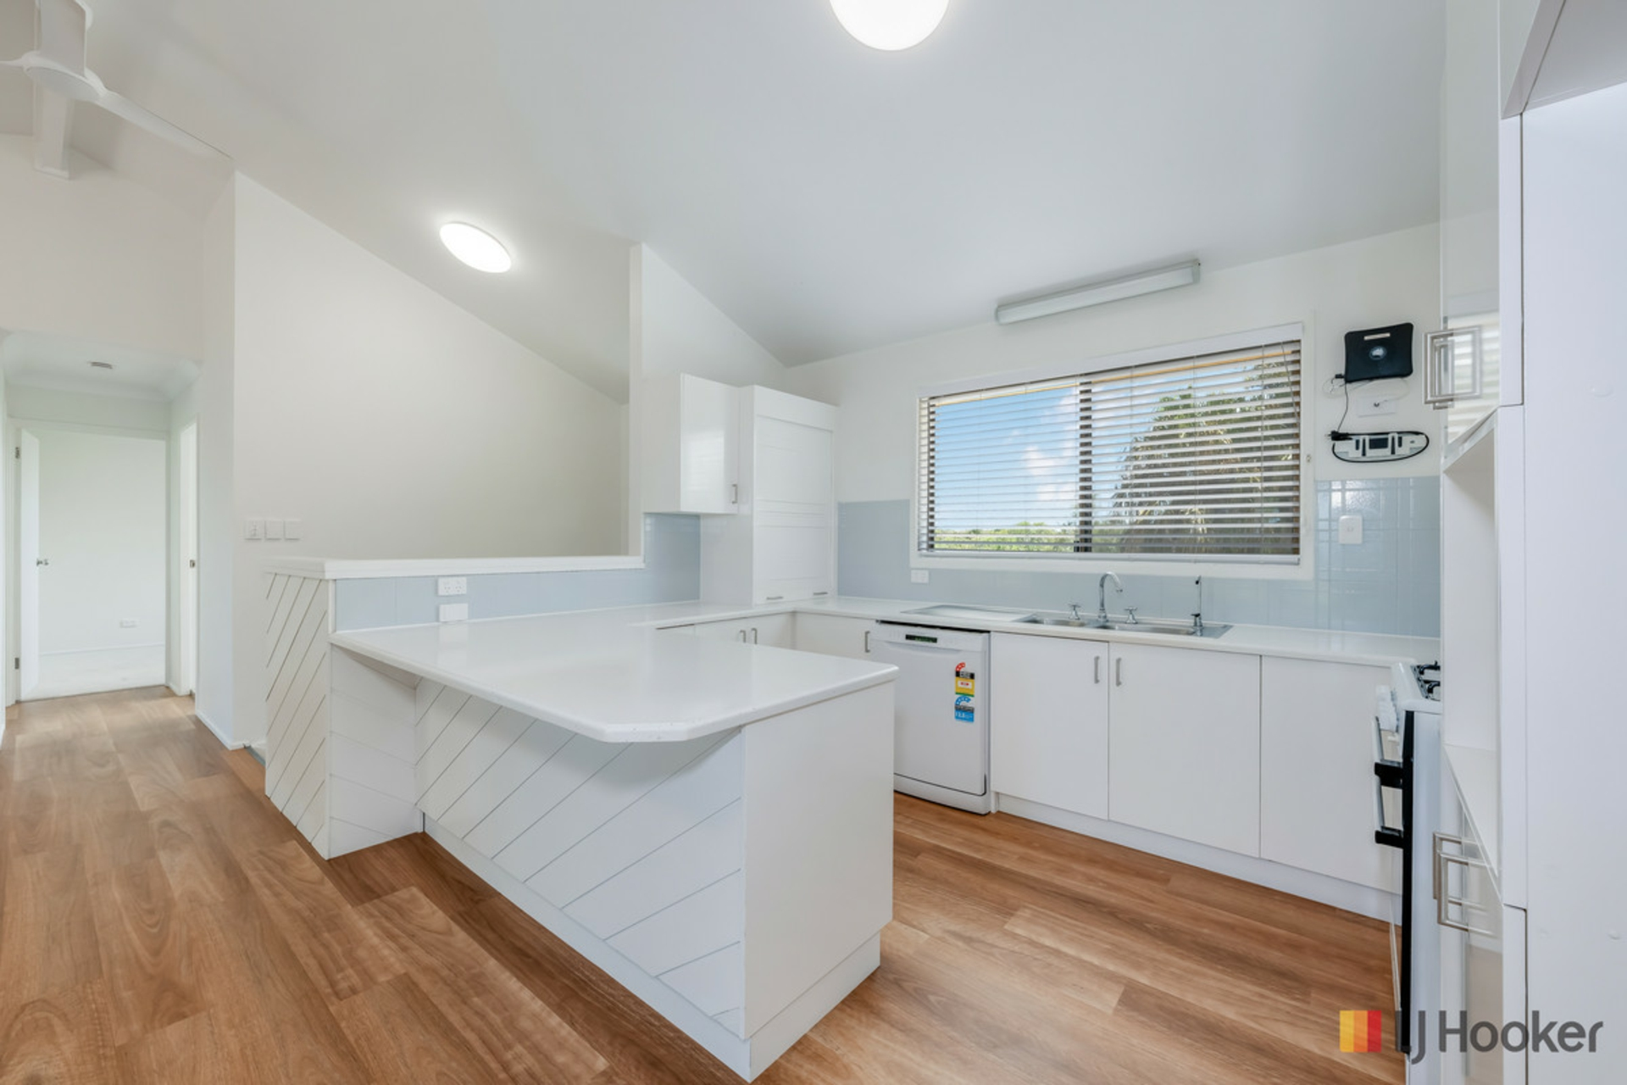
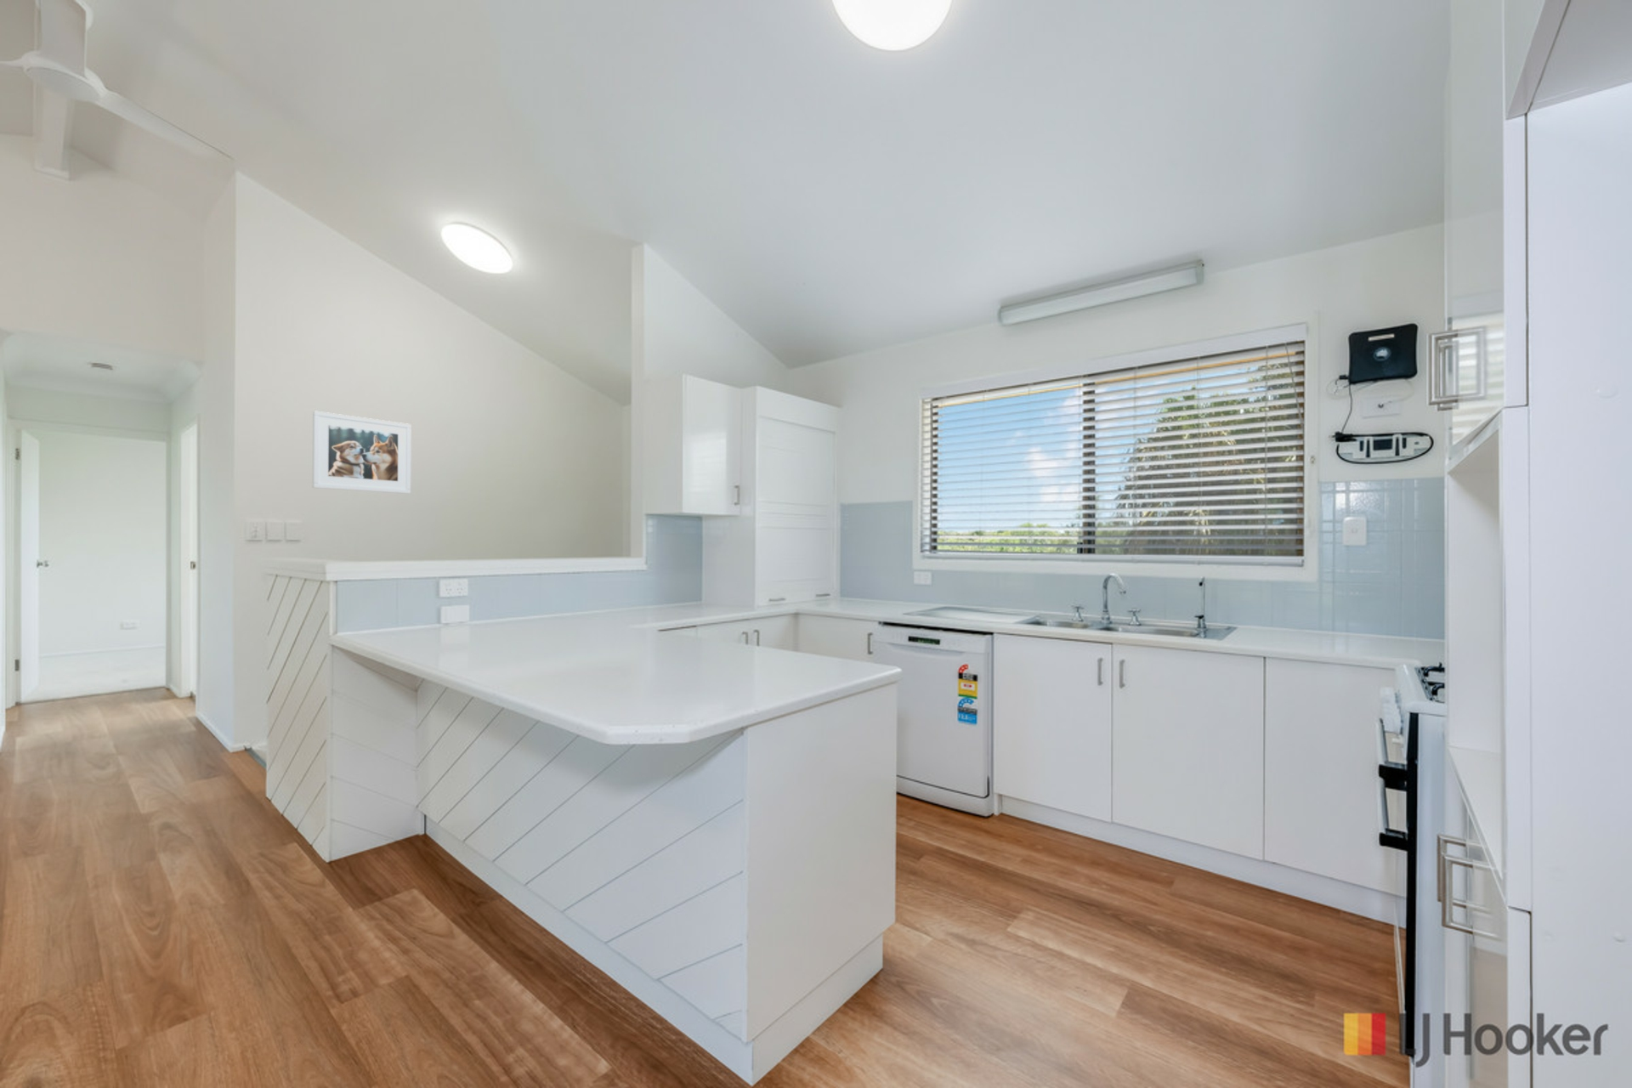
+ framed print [311,409,412,494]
